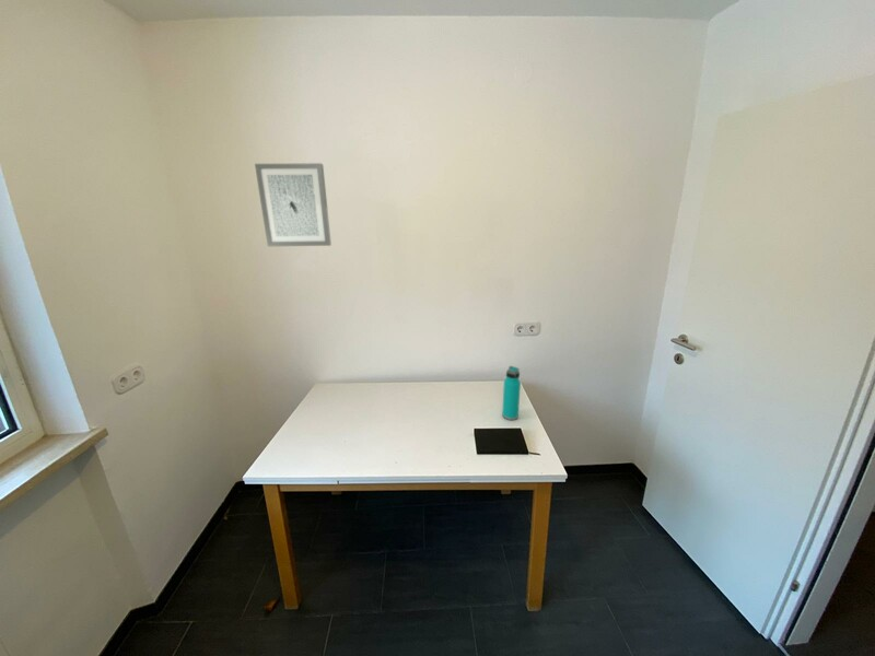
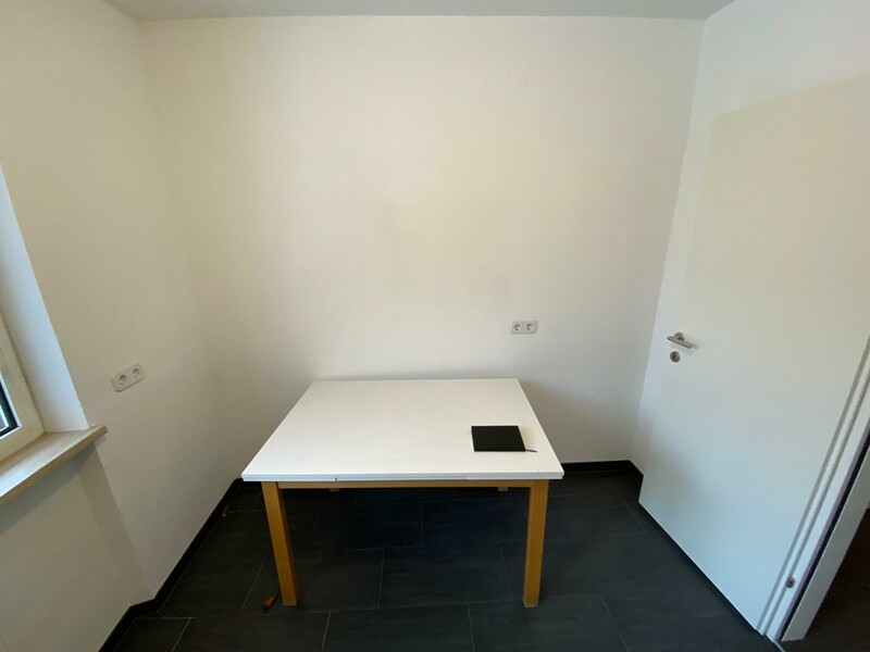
- wall art [254,162,332,248]
- water bottle [501,365,522,421]
